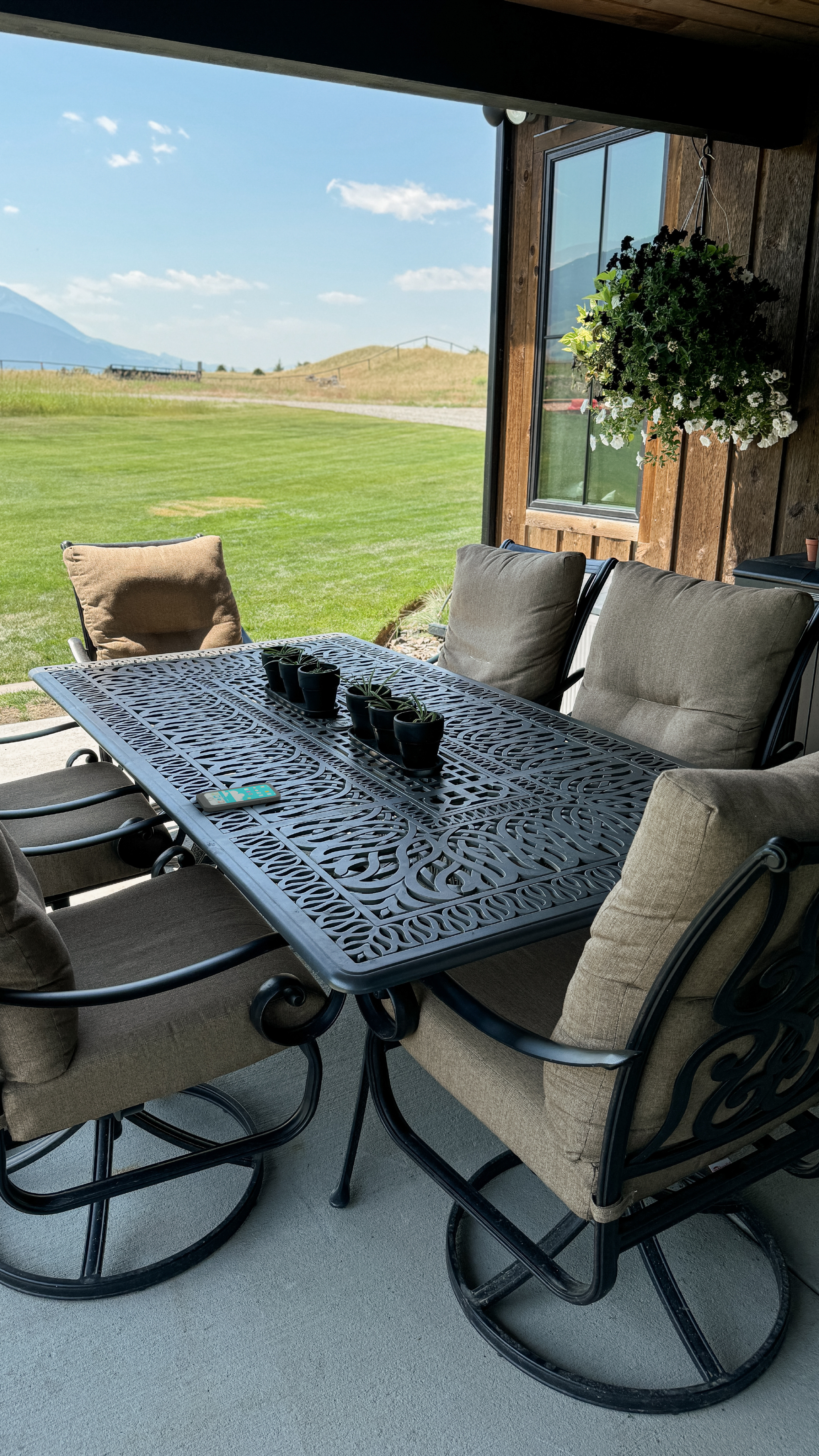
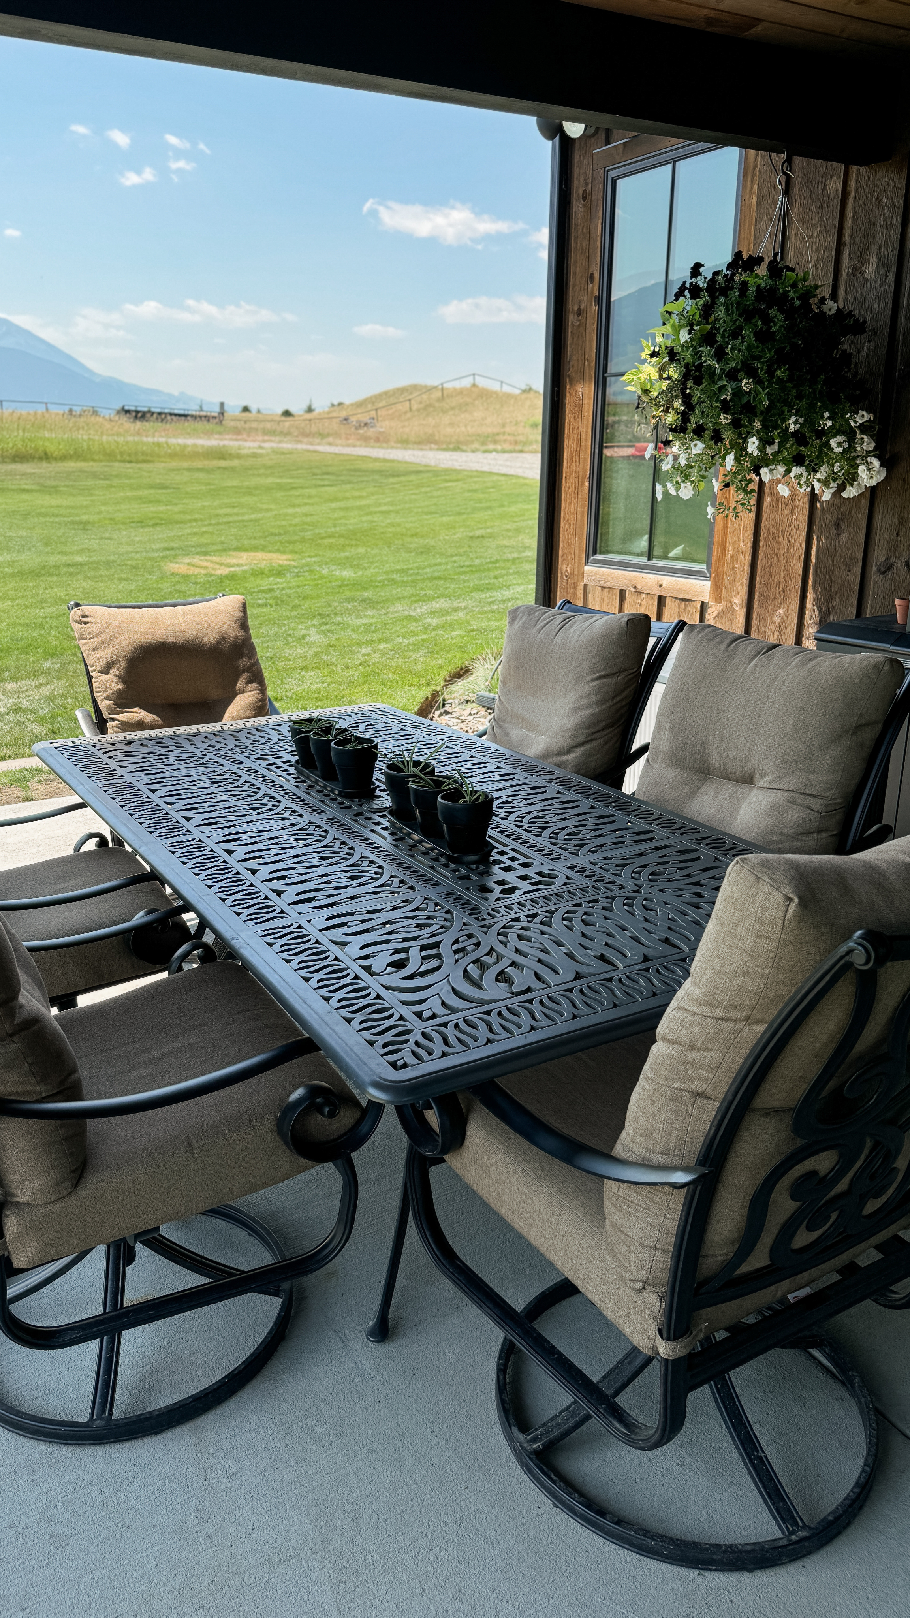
- smartphone [196,782,281,812]
